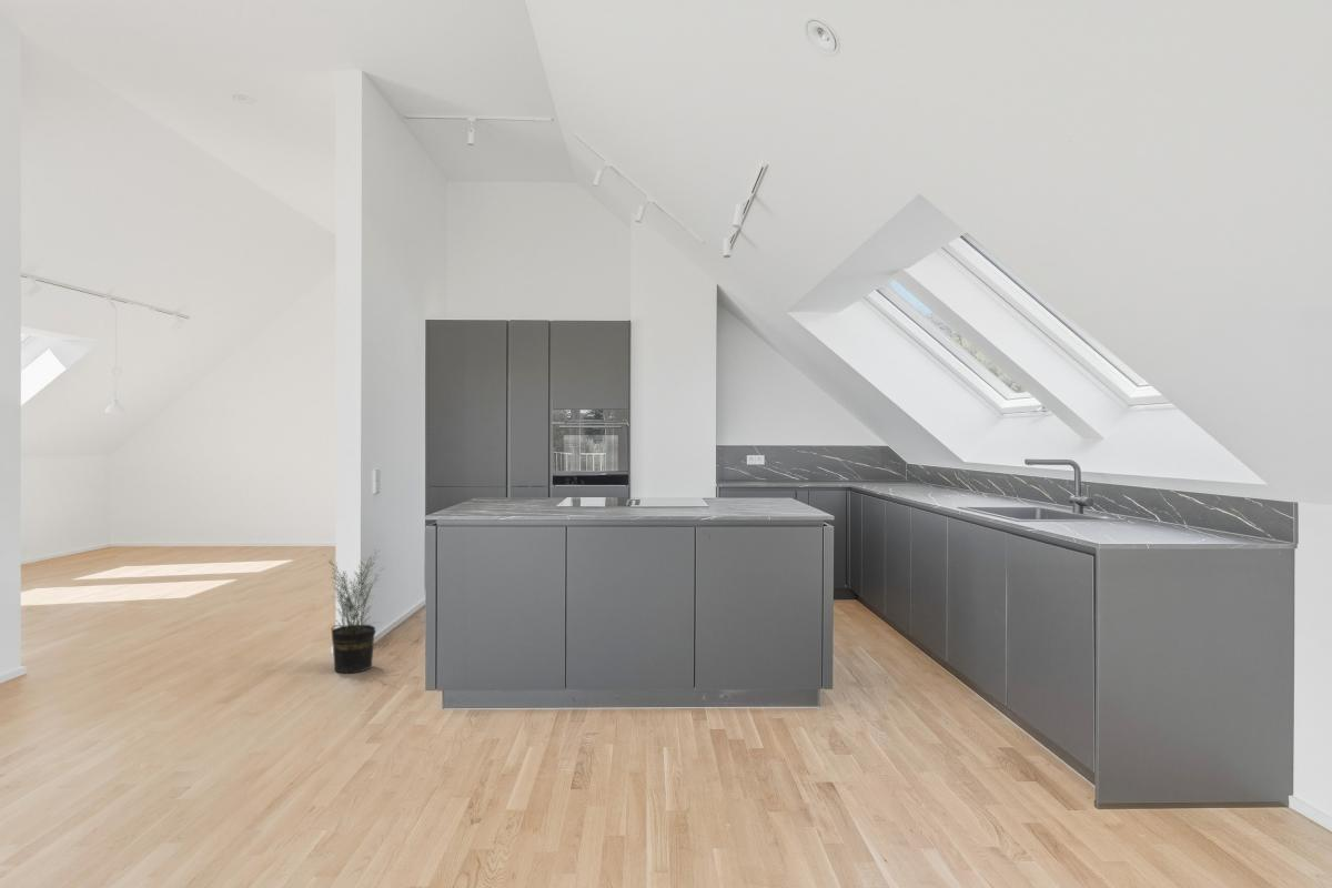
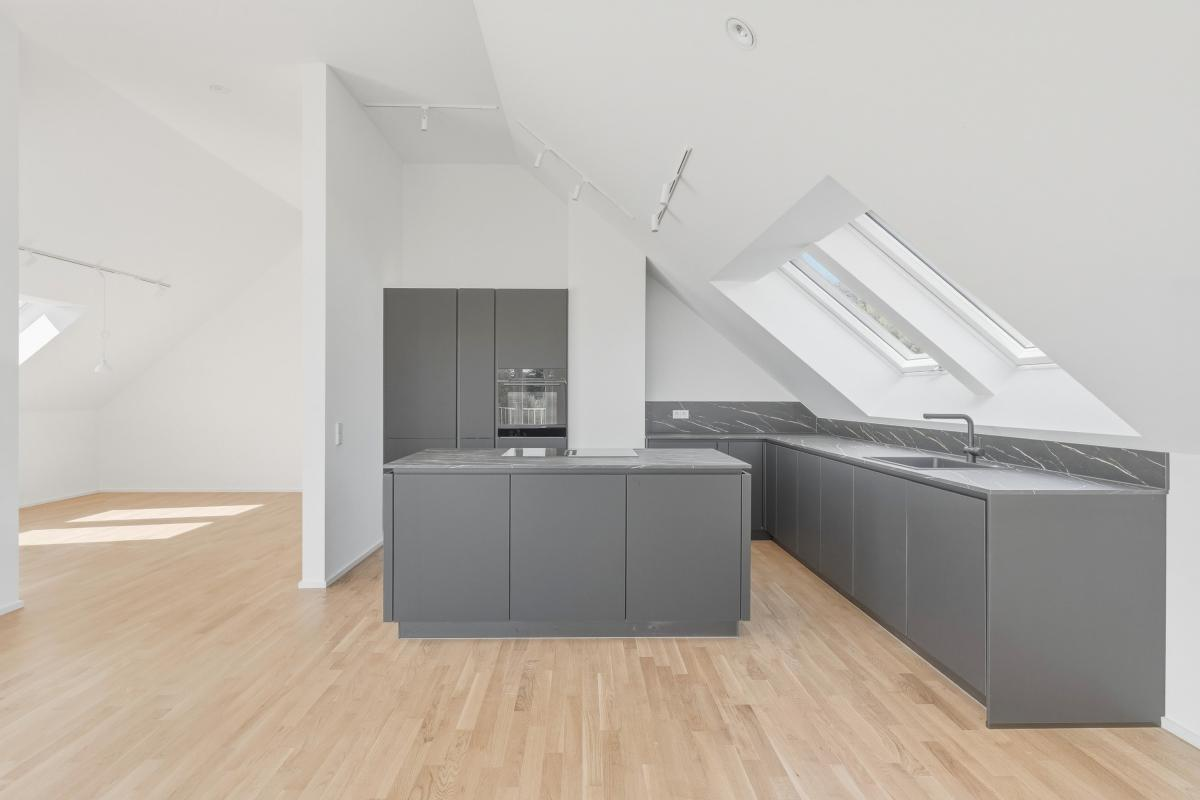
- potted plant [320,549,386,674]
